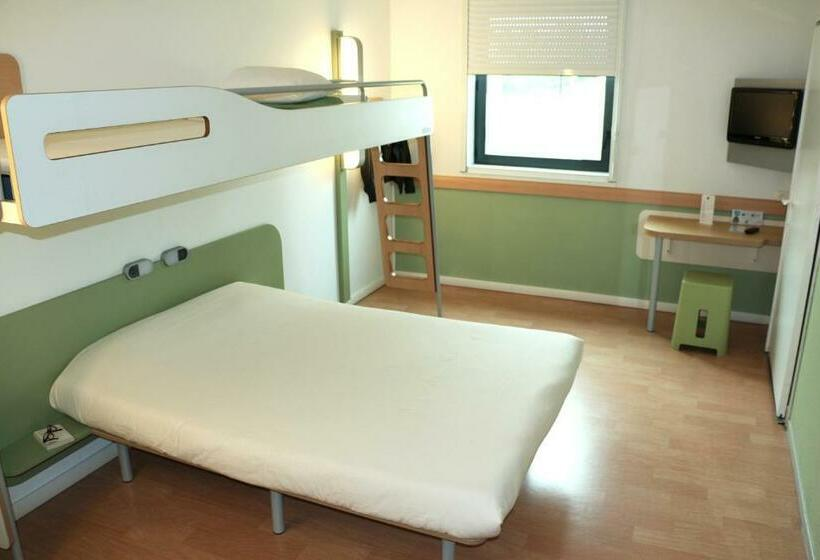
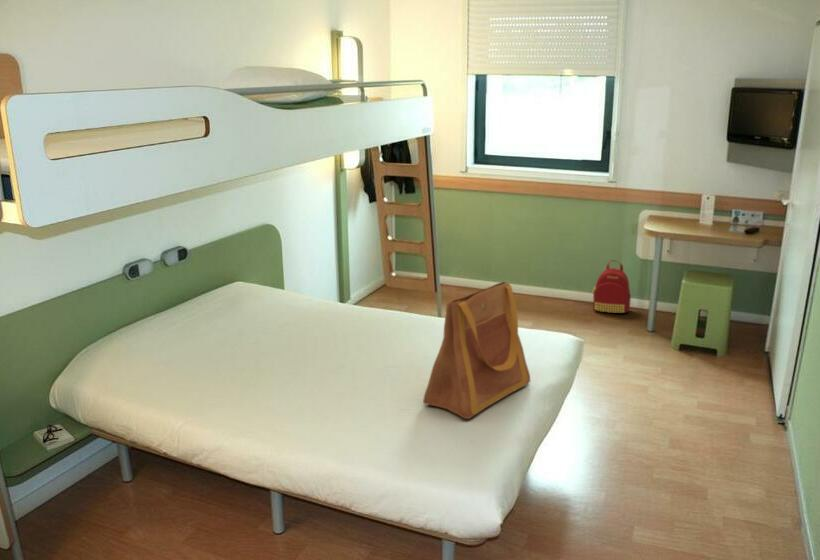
+ backpack [591,259,632,314]
+ tote bag [422,281,531,420]
